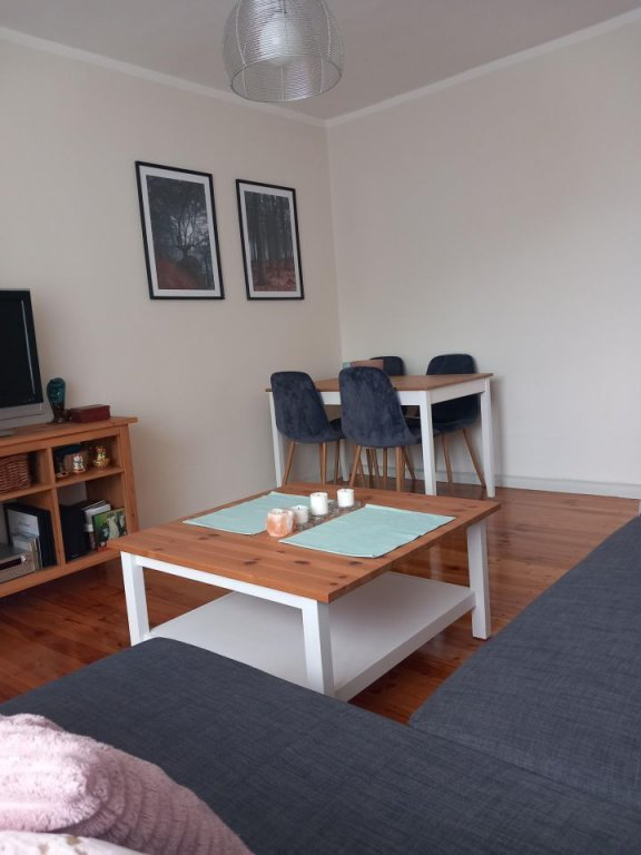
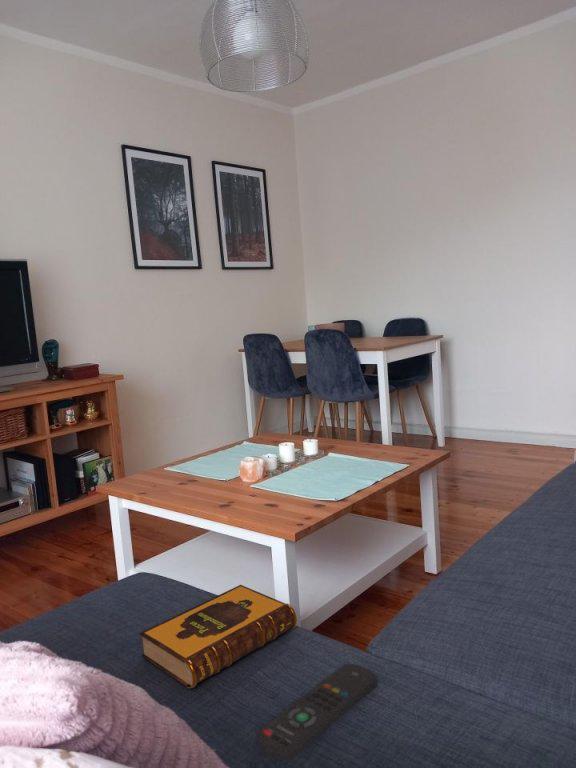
+ hardback book [138,584,298,689]
+ remote control [256,663,378,761]
